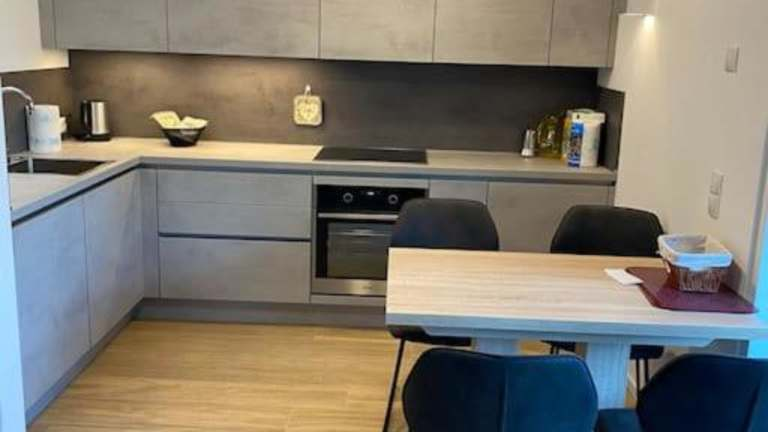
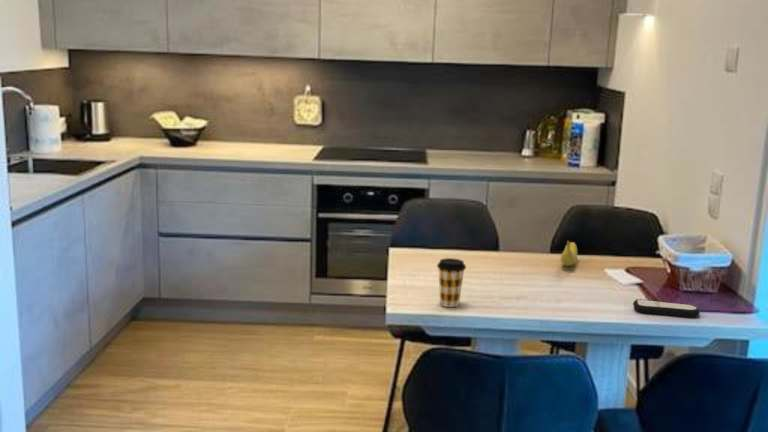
+ coffee cup [436,257,467,308]
+ fruit [560,240,578,267]
+ remote control [632,298,701,318]
